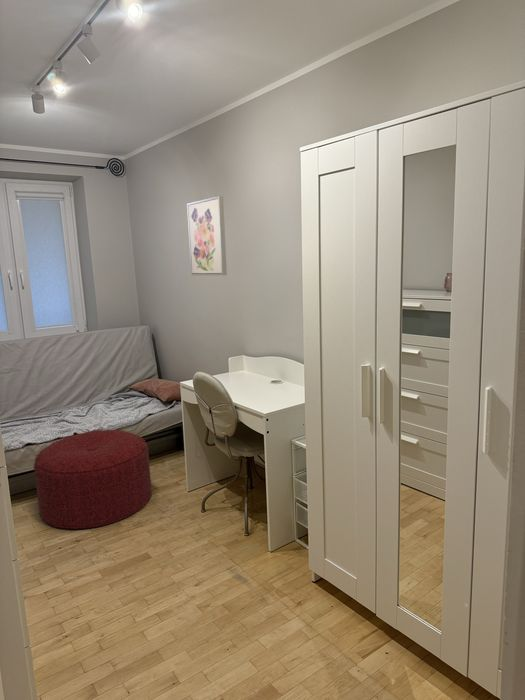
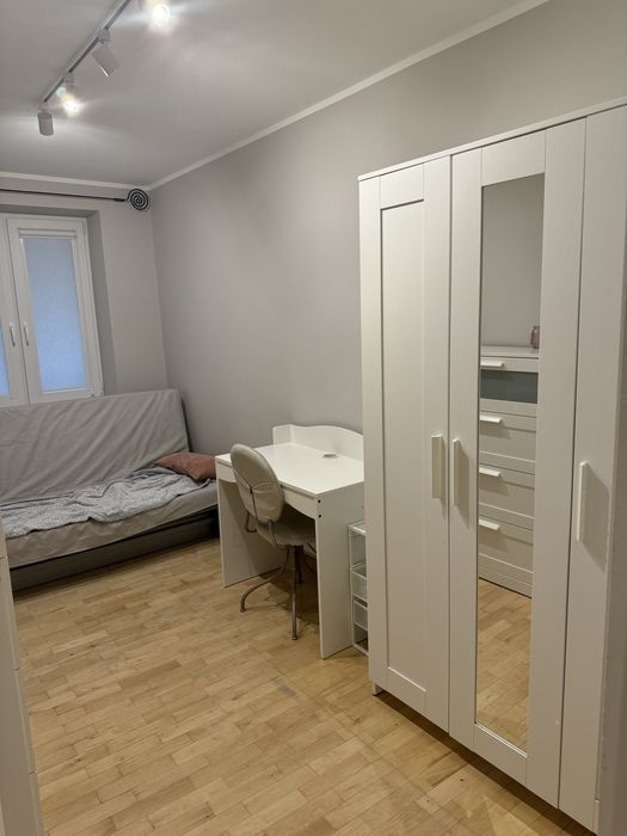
- ottoman [33,429,153,530]
- wall art [186,195,228,276]
